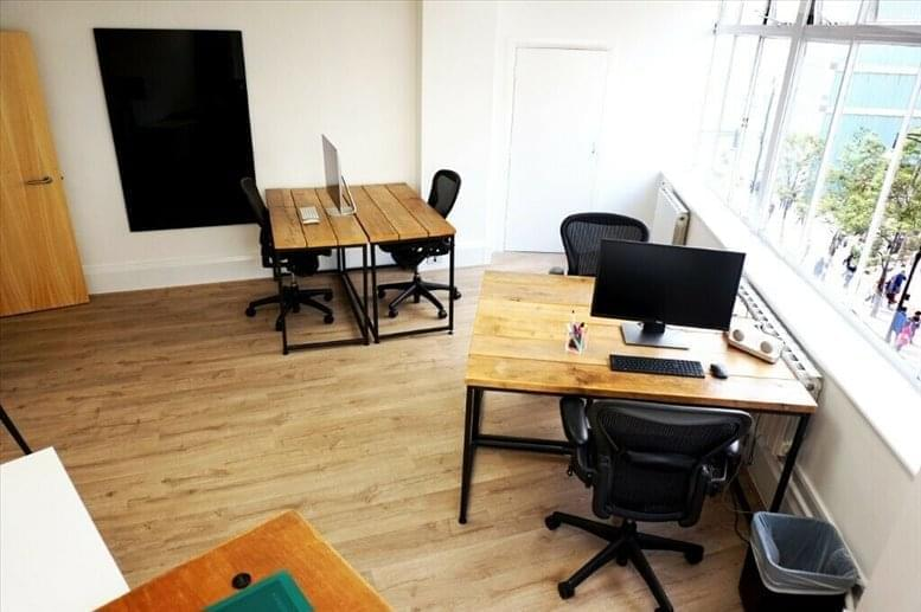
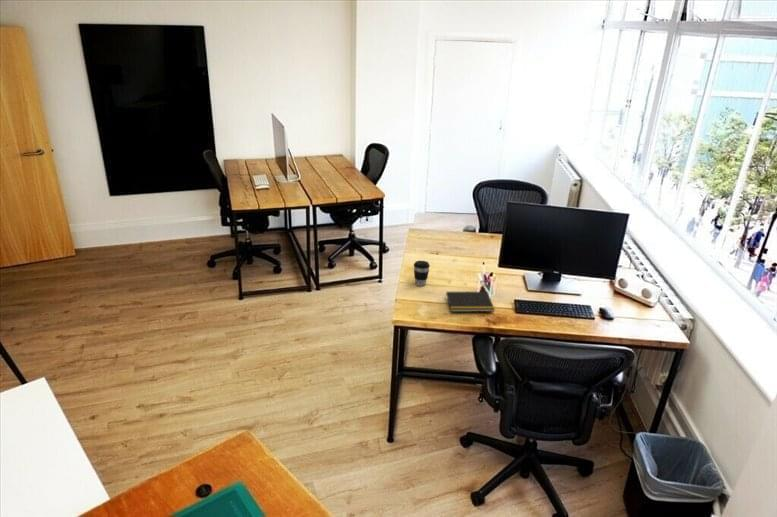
+ coffee cup [413,260,431,287]
+ notepad [444,291,496,313]
